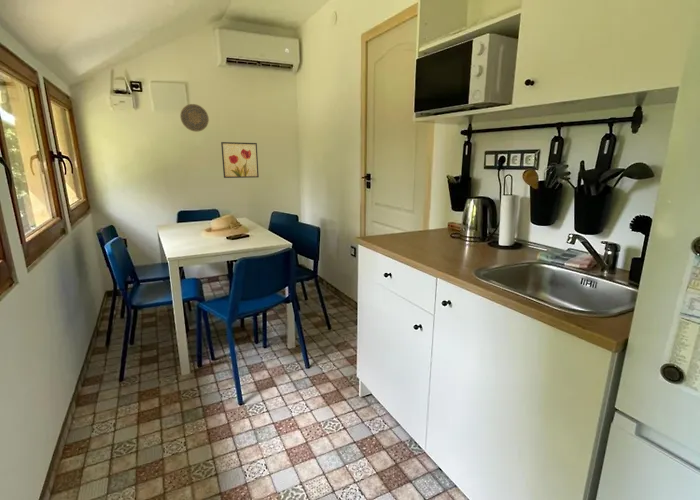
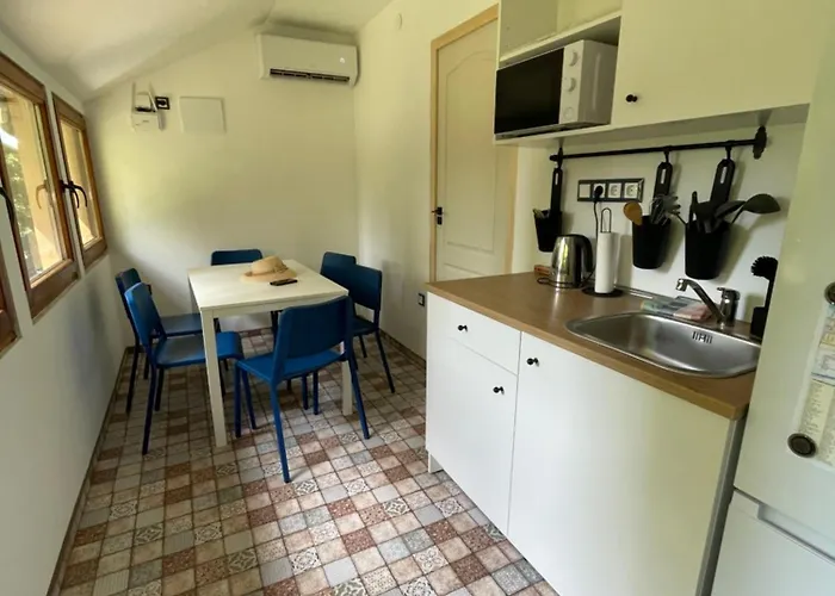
- decorative plate [179,103,210,133]
- wall art [220,141,260,179]
